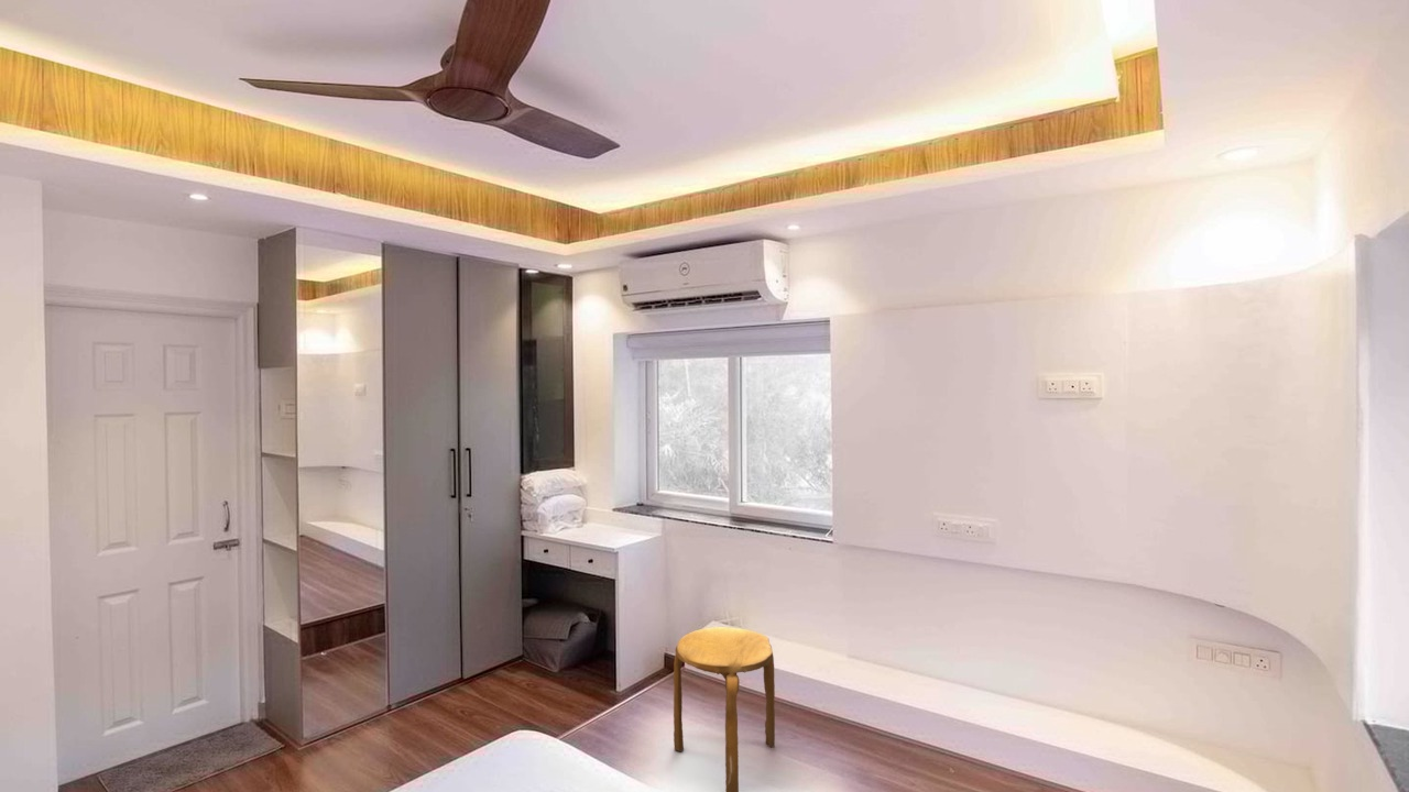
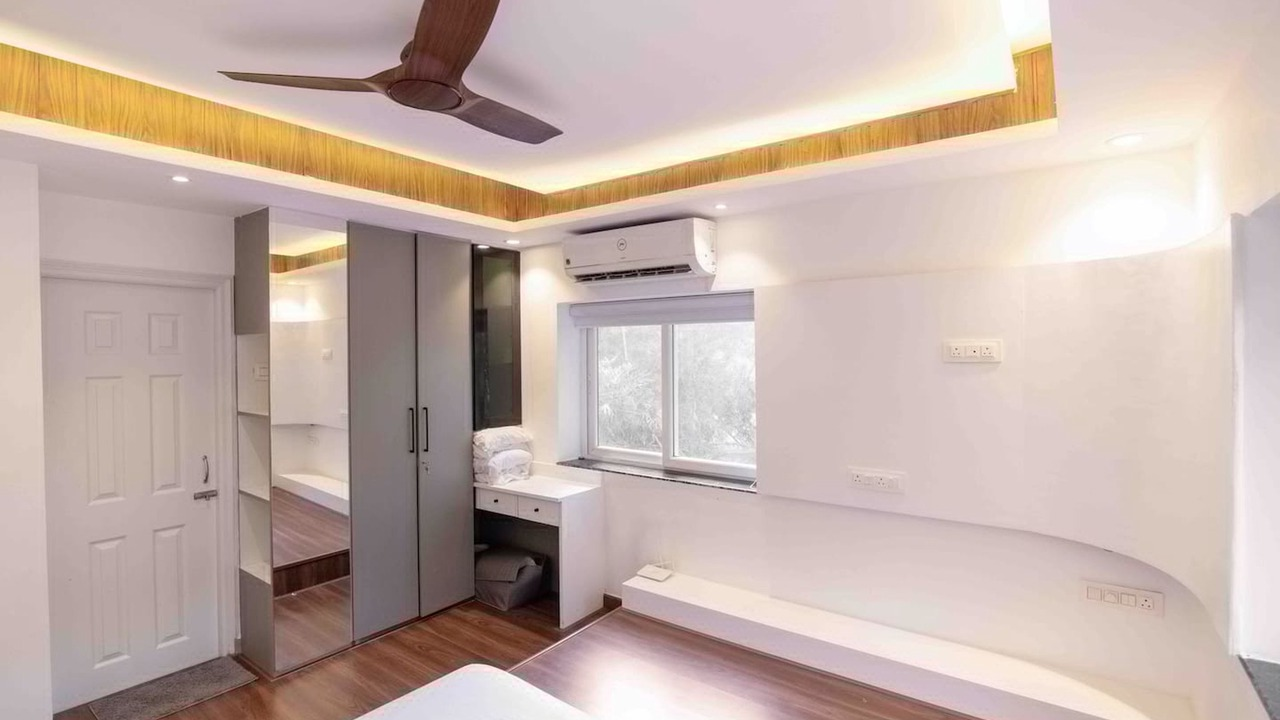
- stool [673,626,776,792]
